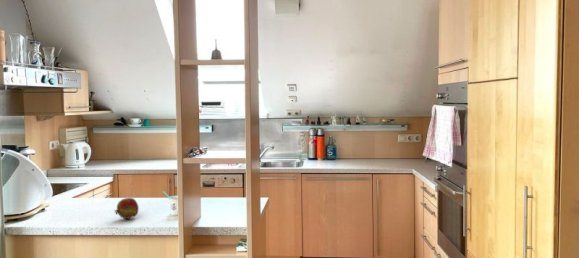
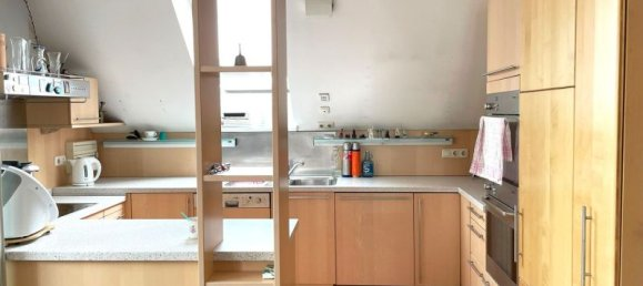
- fruit [113,197,140,220]
